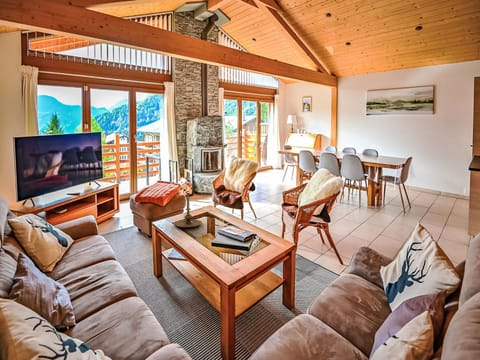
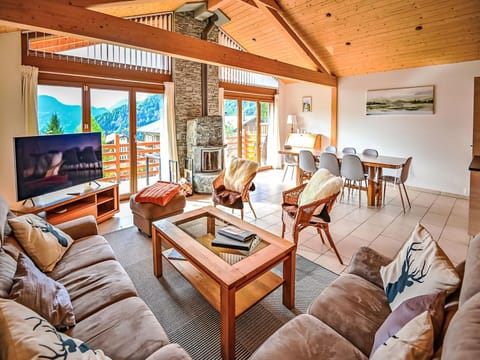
- candle holder [174,194,203,228]
